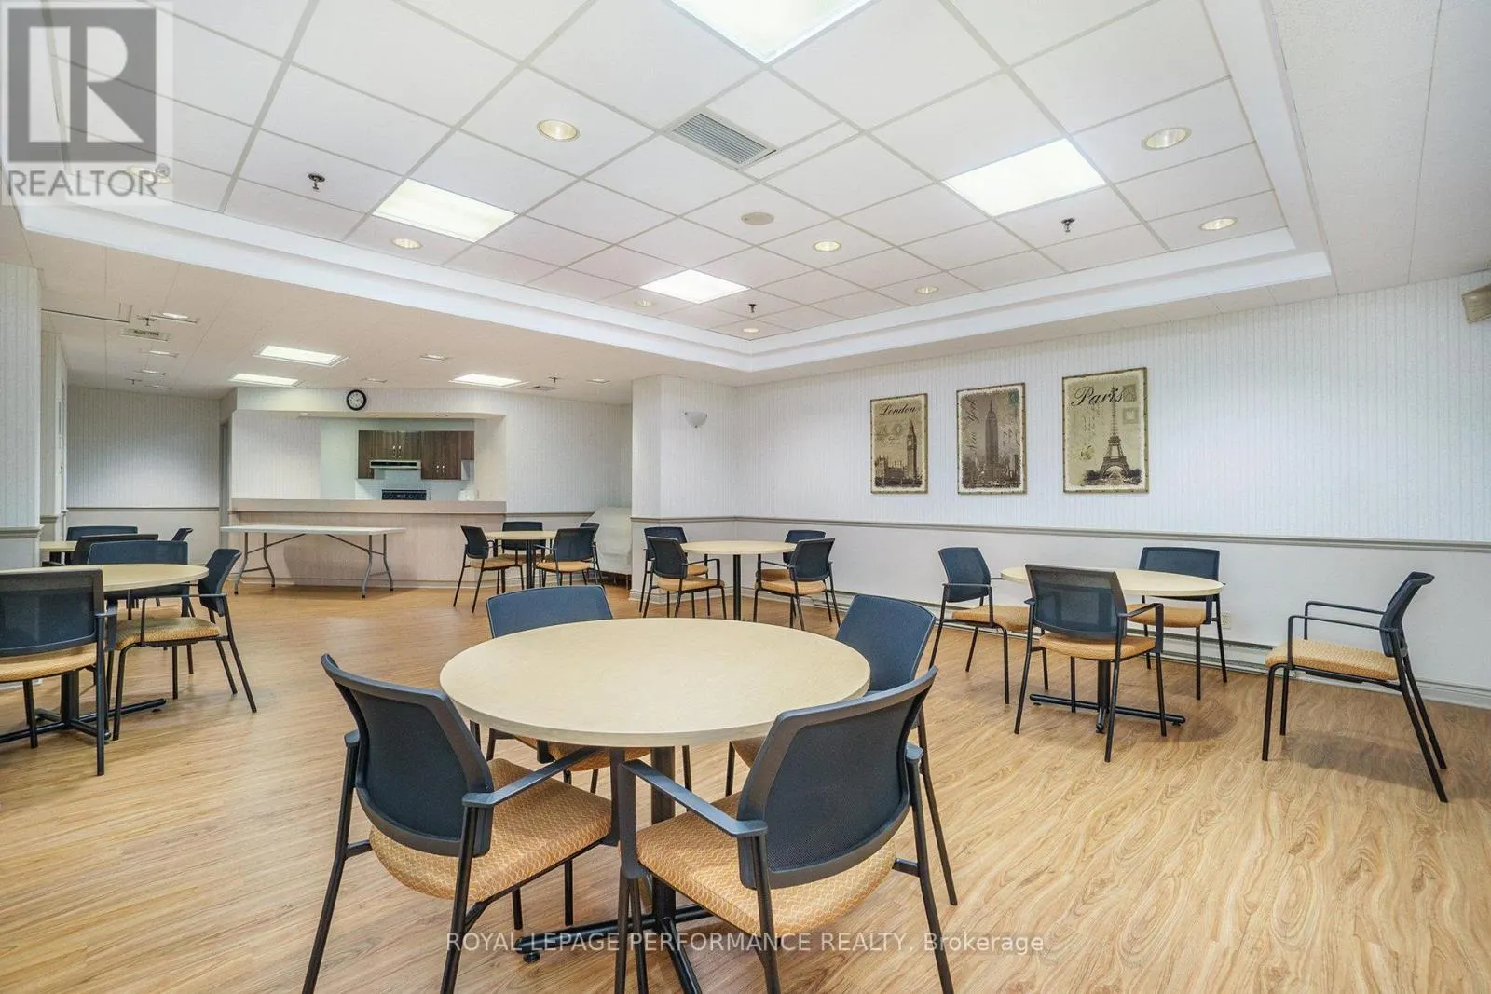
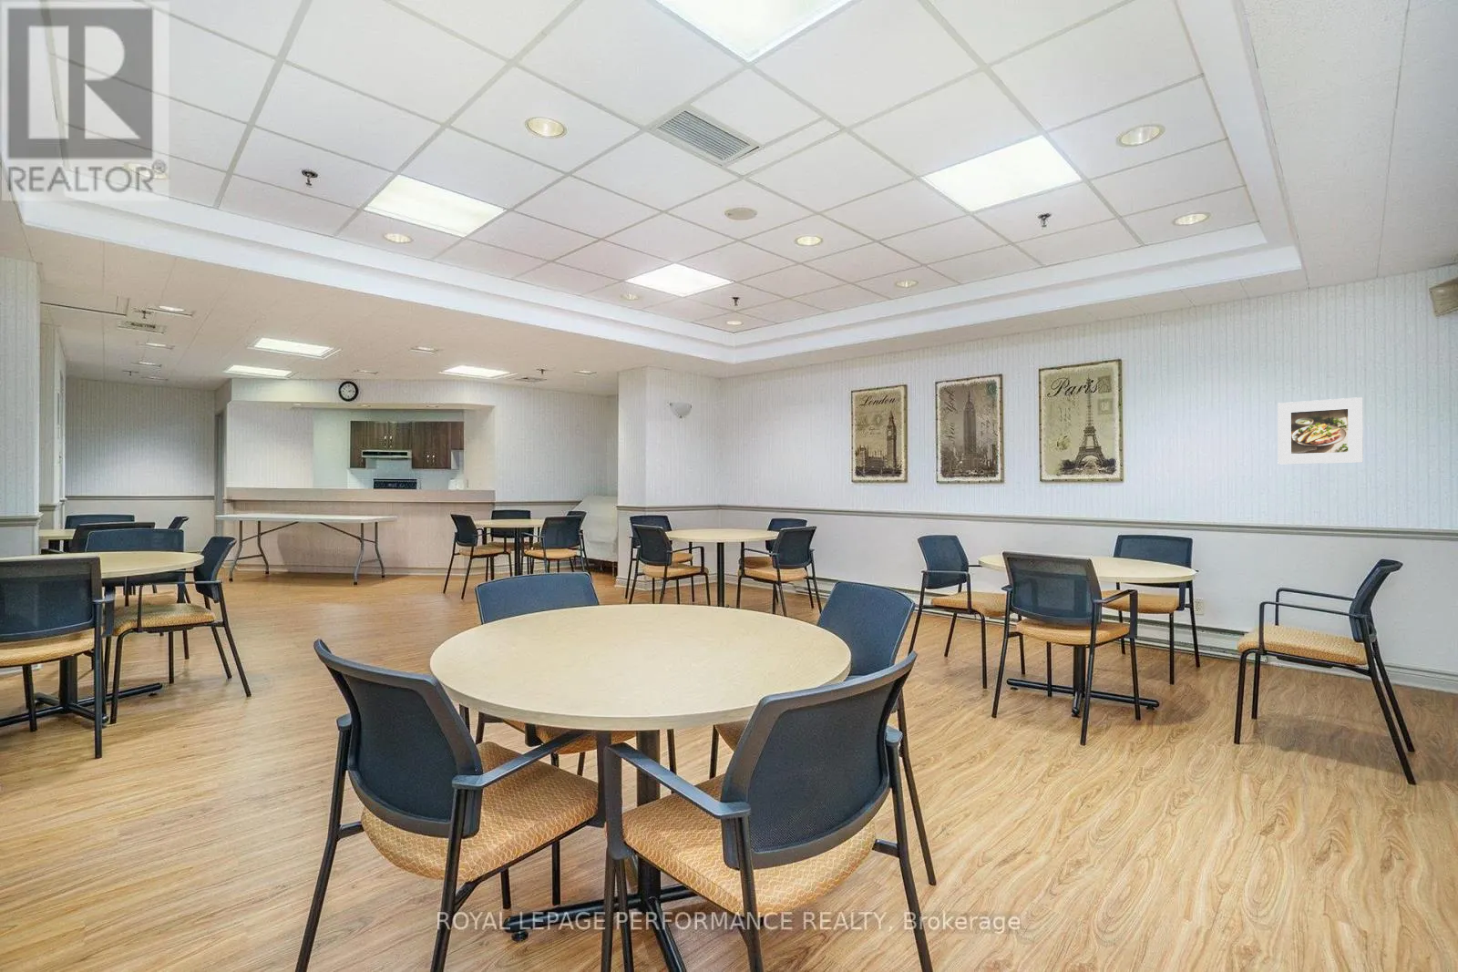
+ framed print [1277,396,1364,465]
